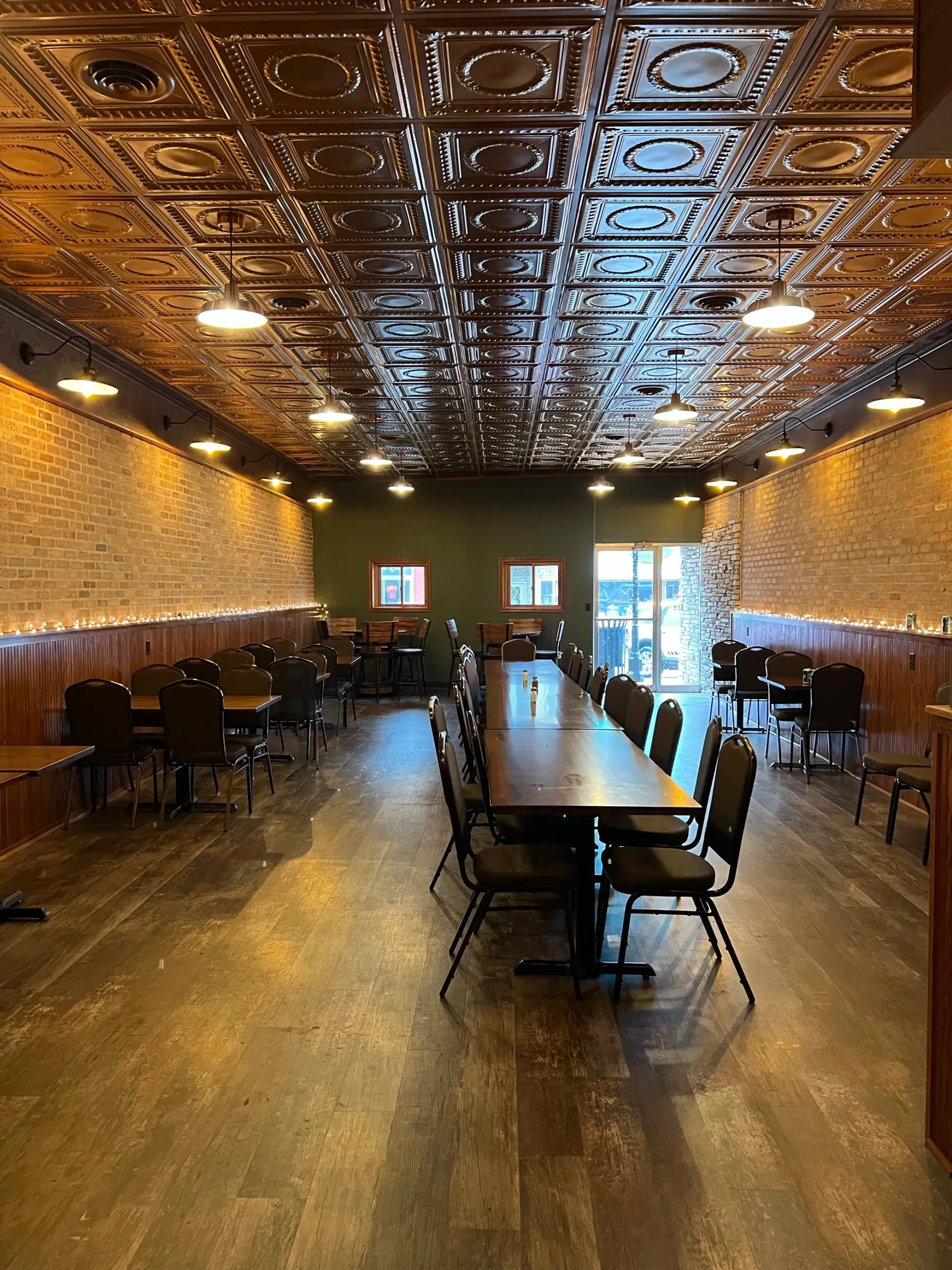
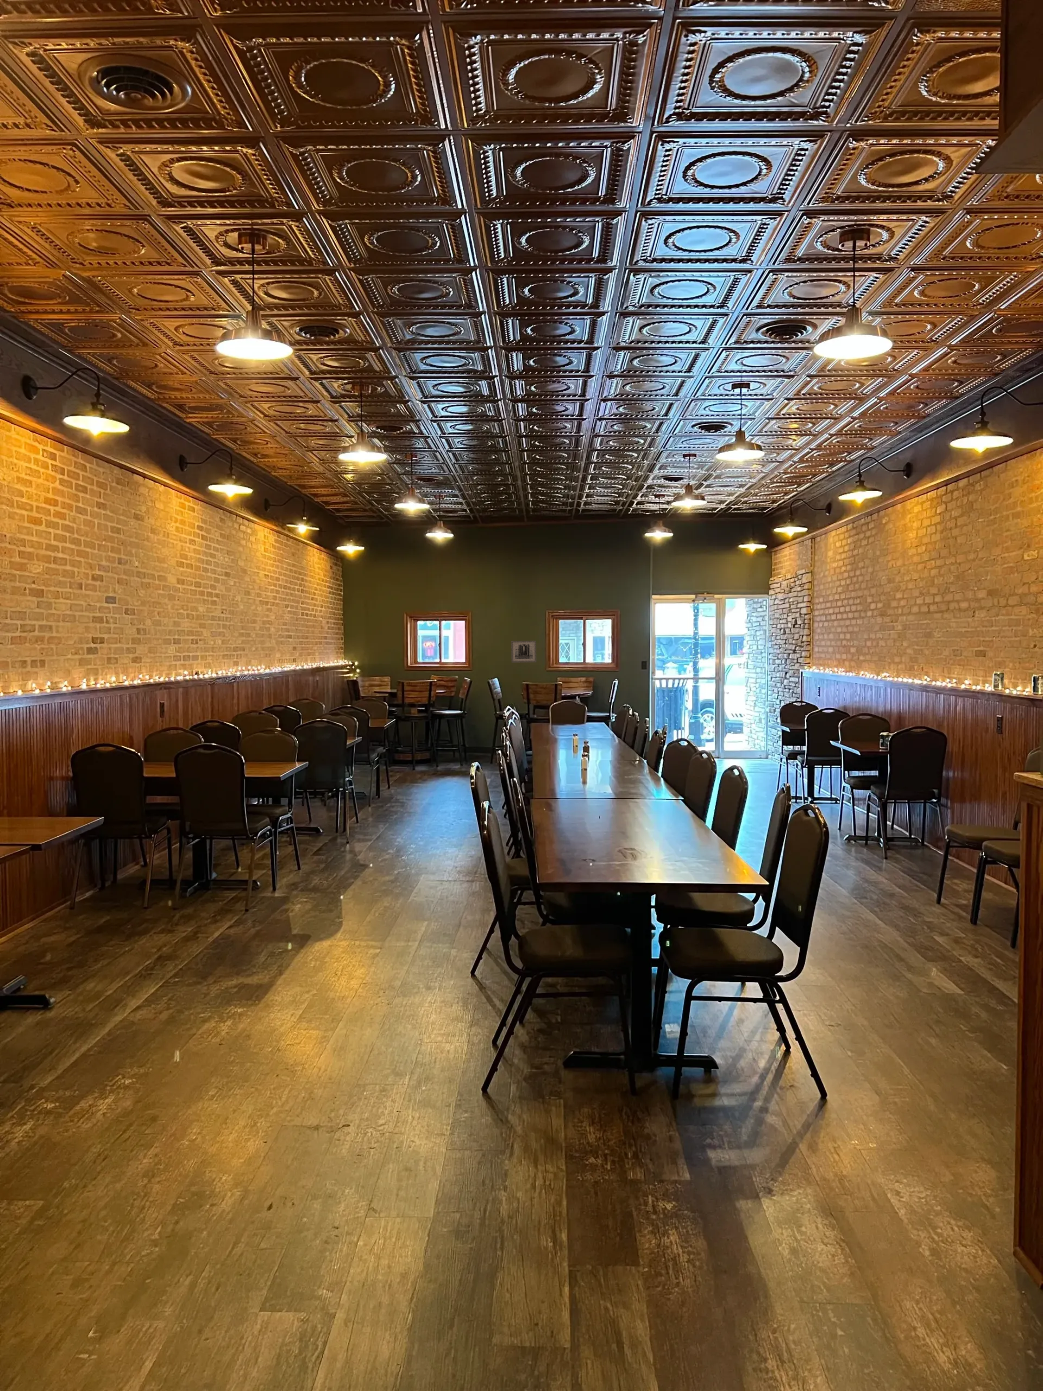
+ wall art [511,640,537,664]
